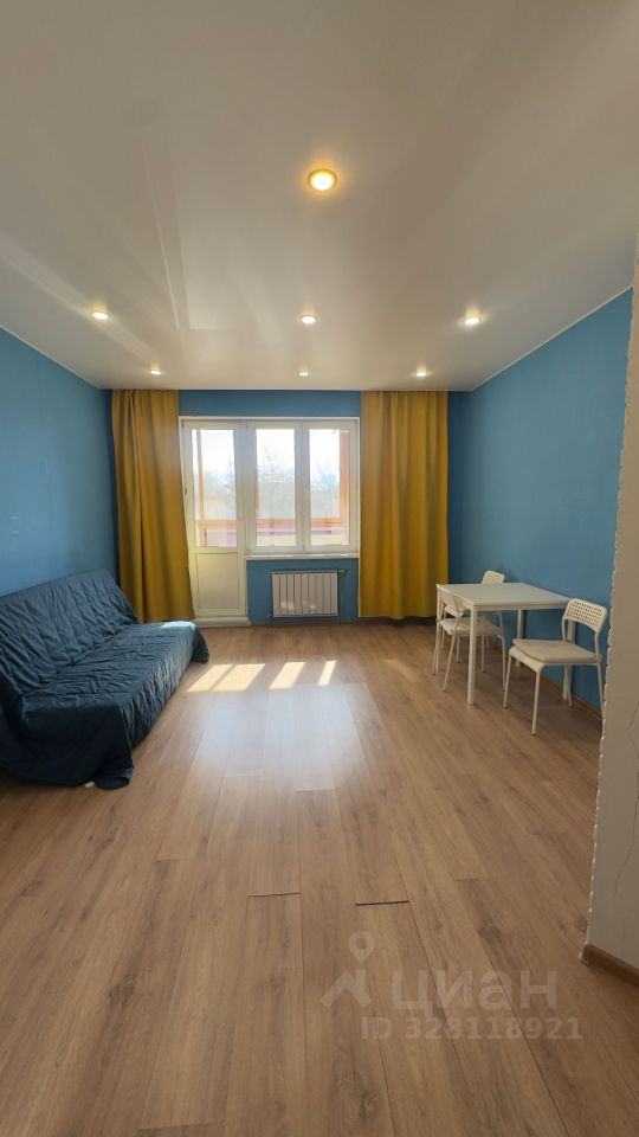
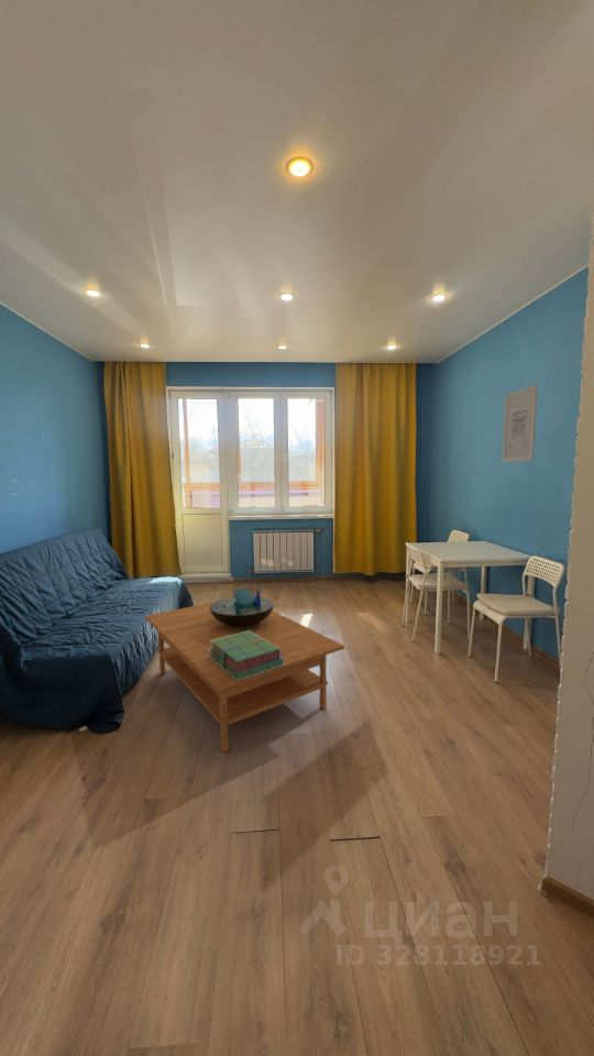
+ wall art [502,383,539,463]
+ stack of books [208,630,284,681]
+ coffee table [143,601,345,754]
+ decorative bowl [210,585,275,627]
